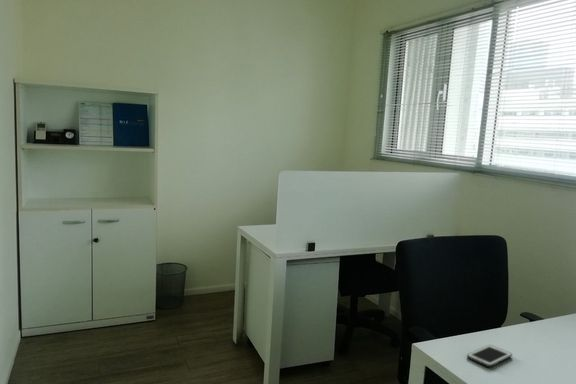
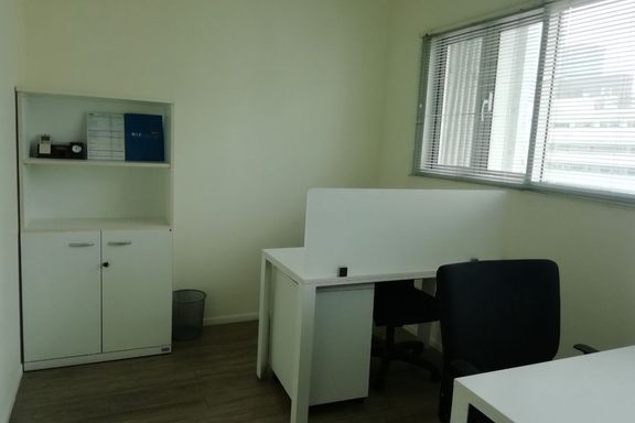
- cell phone [466,344,513,368]
